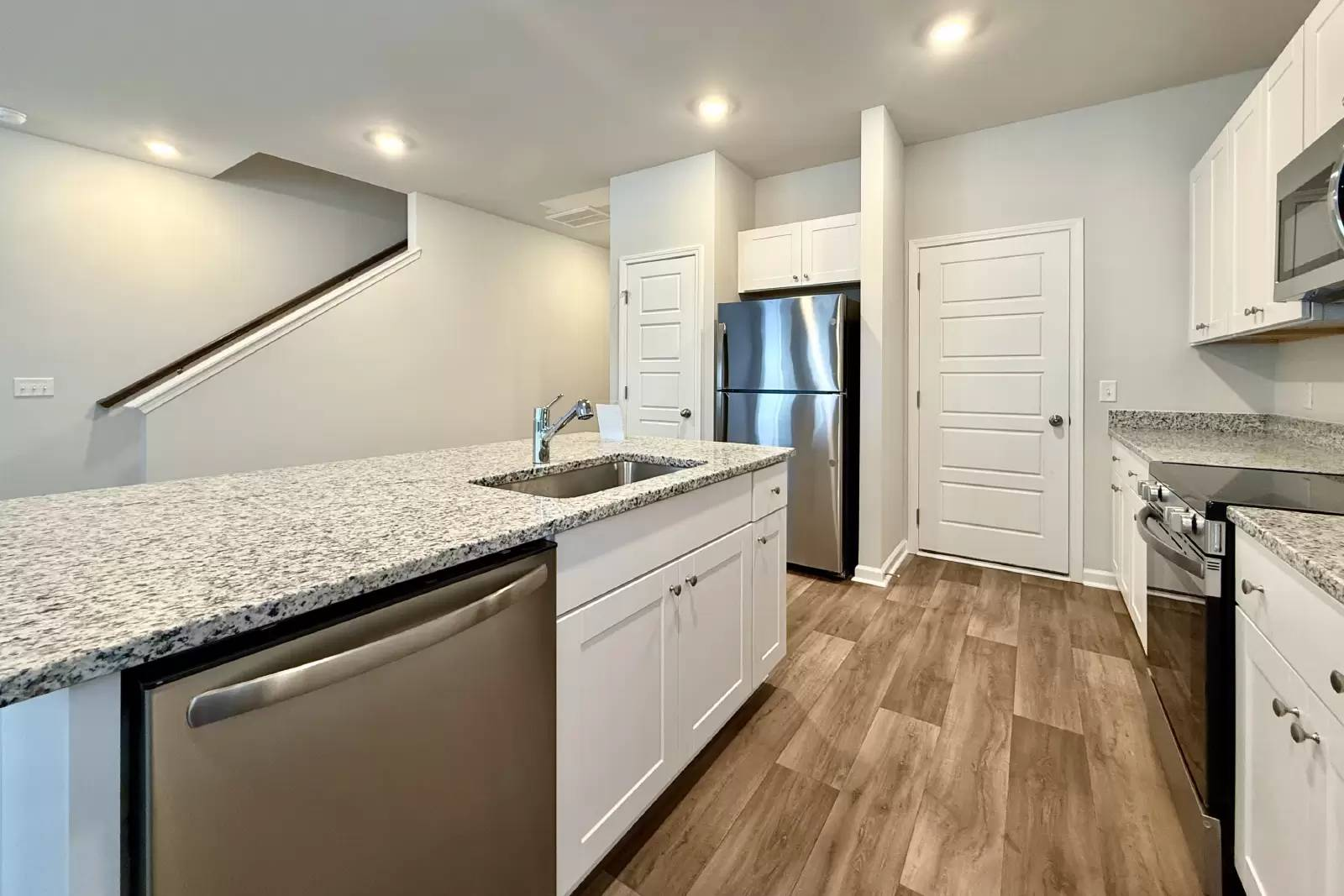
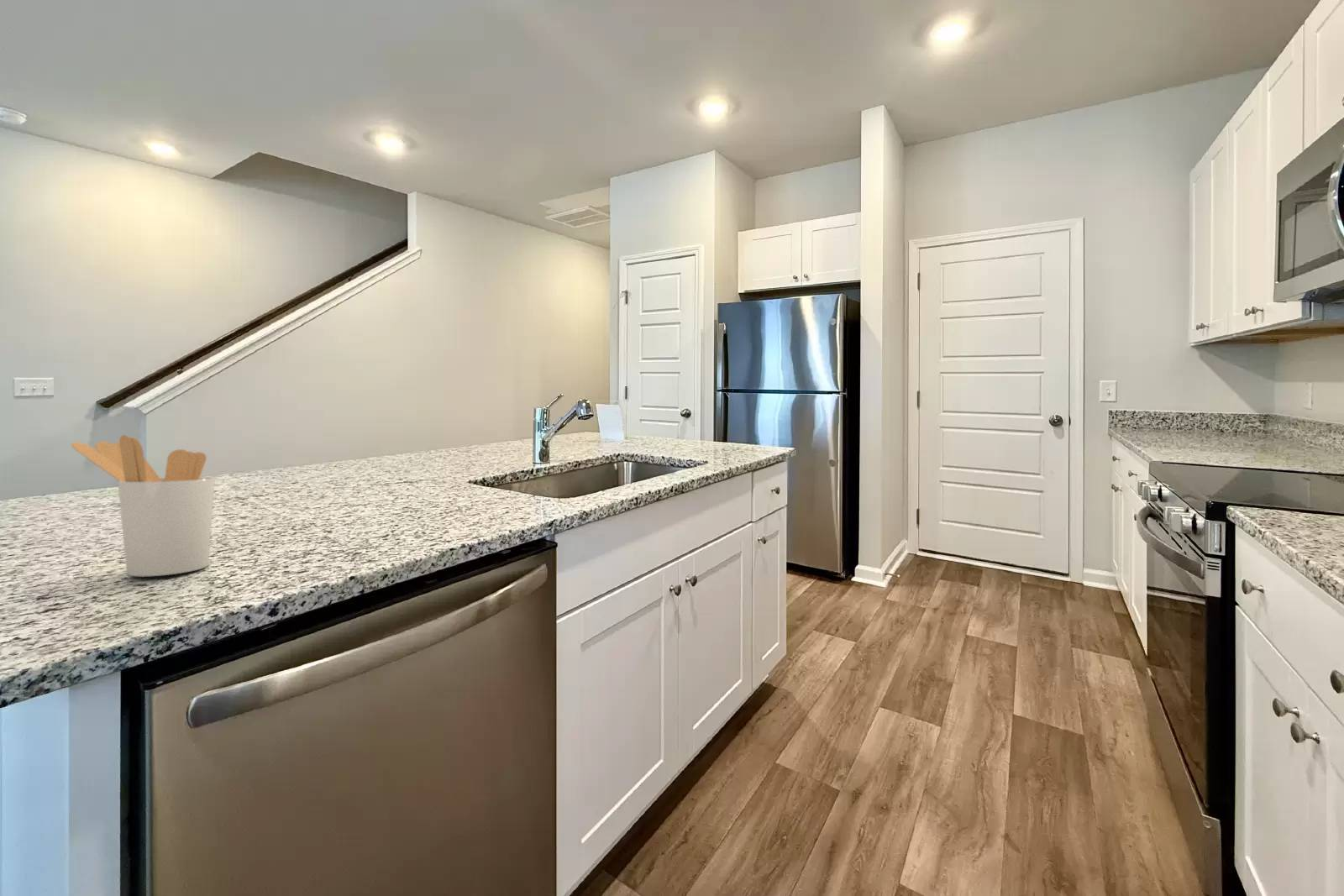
+ utensil holder [71,434,216,578]
